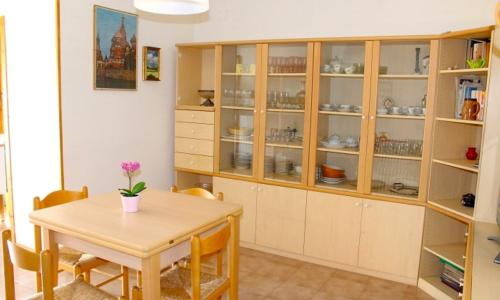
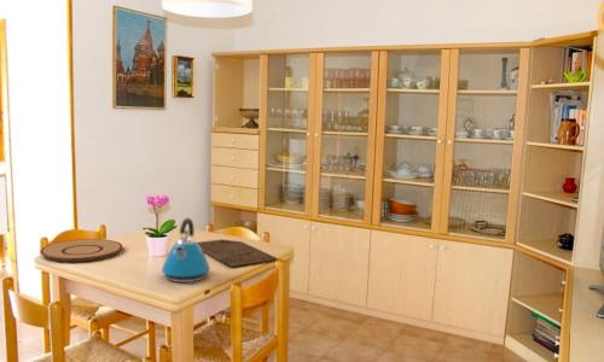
+ plate [39,238,123,263]
+ kettle [161,217,211,284]
+ cutting board [196,238,279,268]
